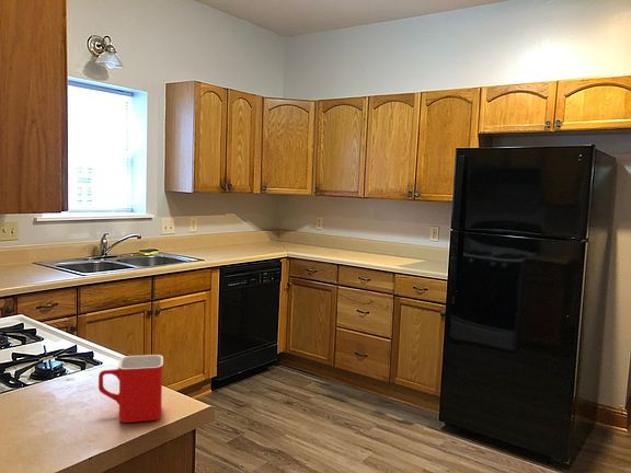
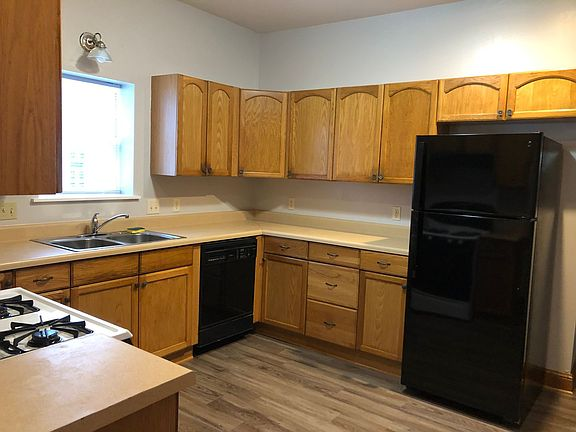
- mug [97,354,164,424]
